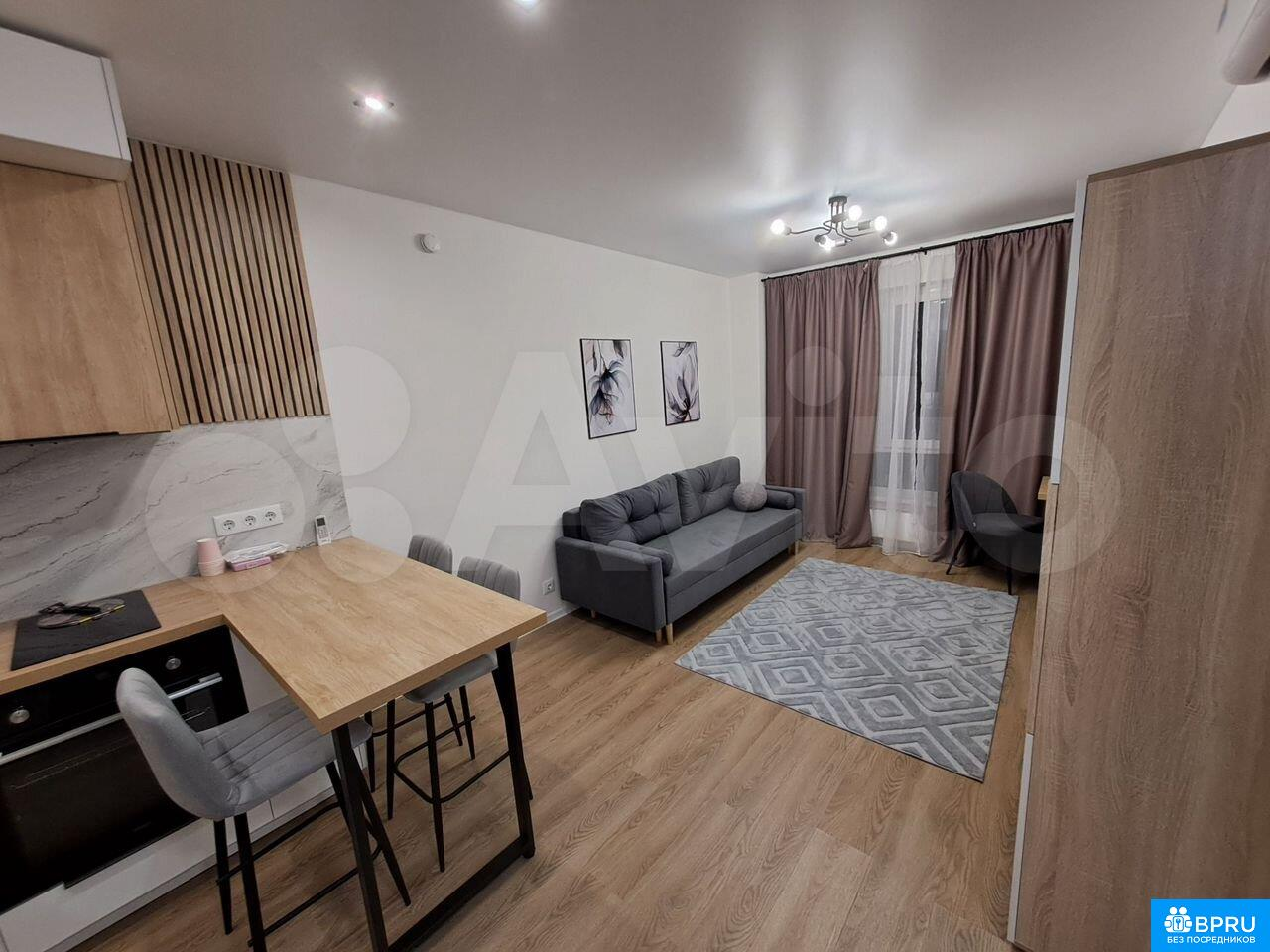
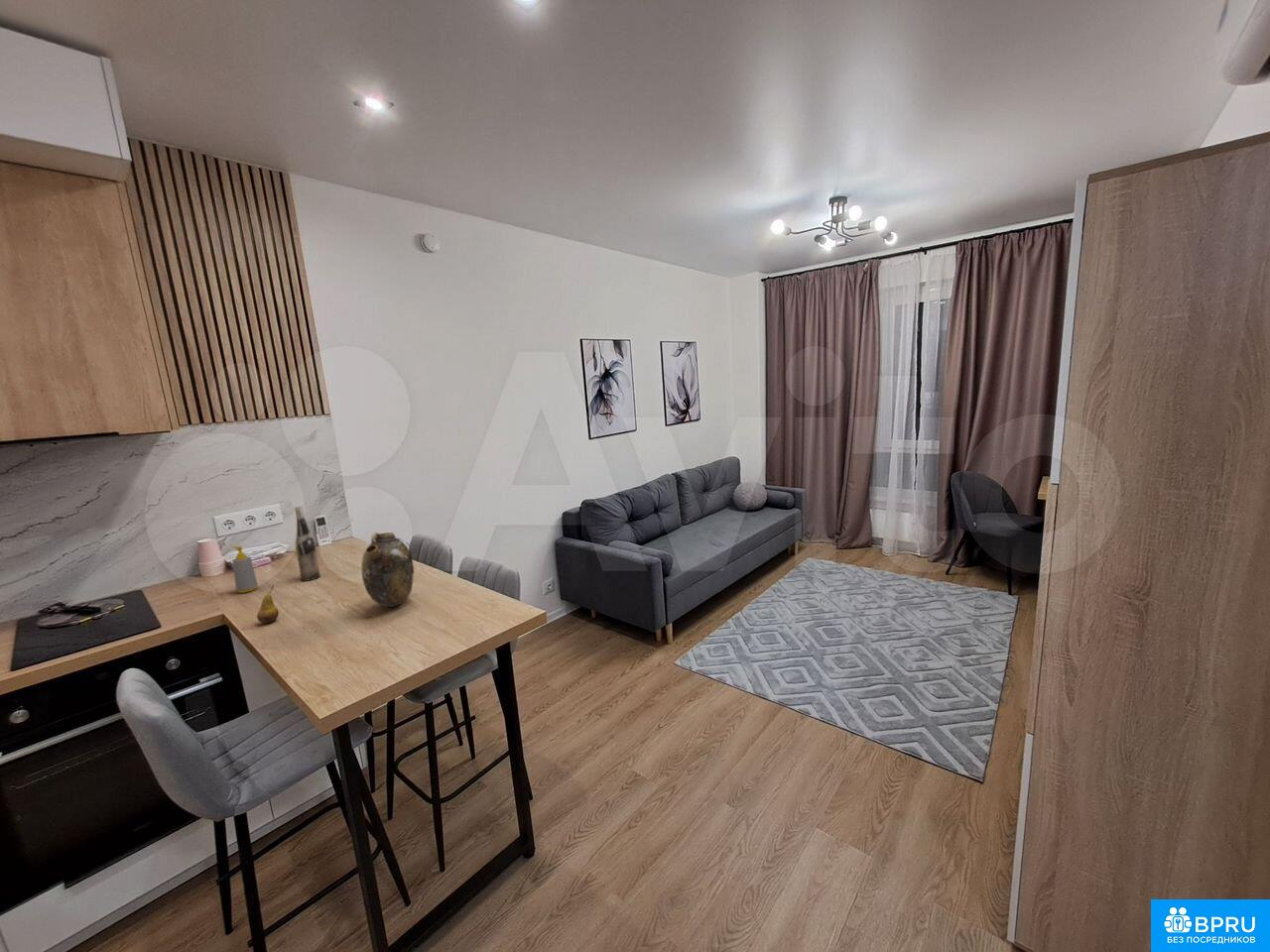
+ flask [360,532,415,608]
+ wine bottle [294,506,321,582]
+ soap bottle [231,545,259,594]
+ fruit [256,584,280,625]
